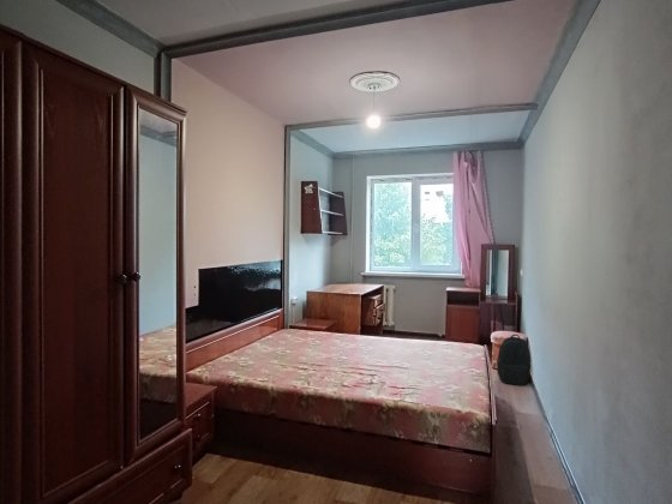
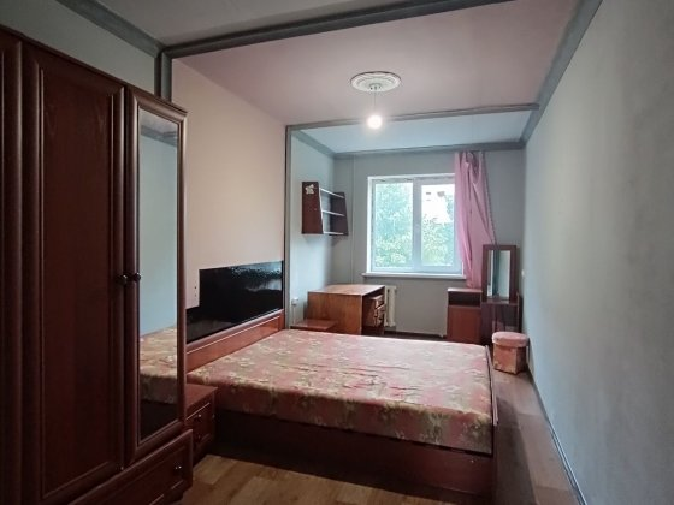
- backpack [496,334,532,386]
